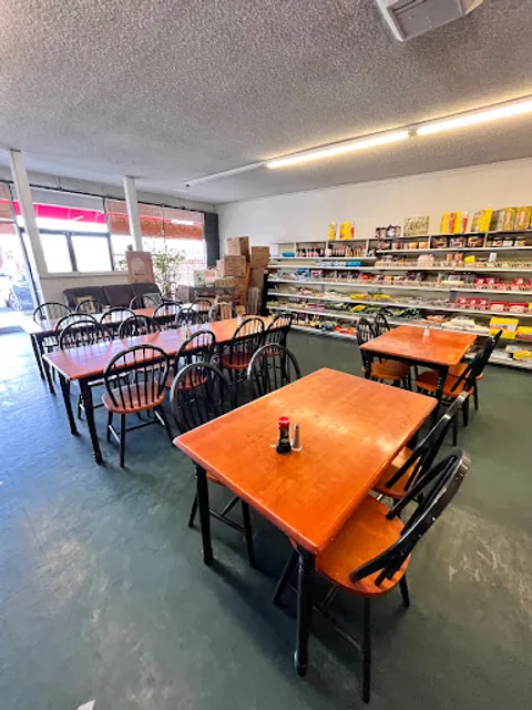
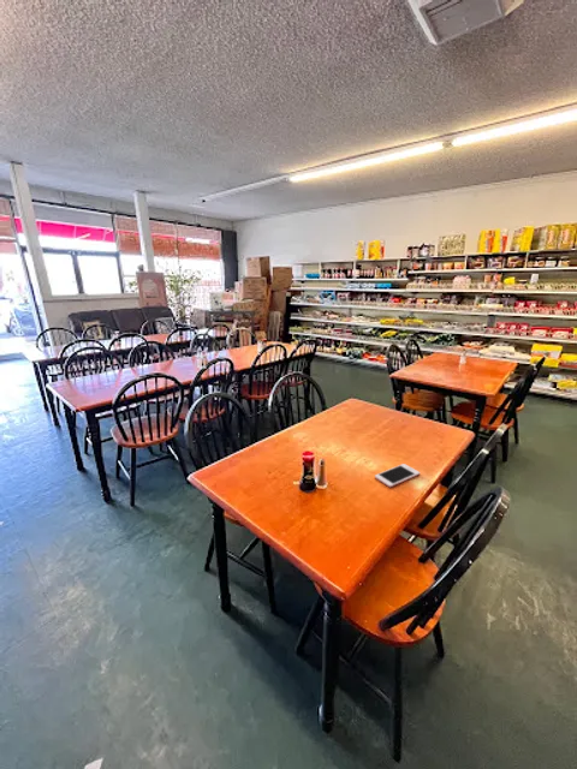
+ cell phone [374,463,421,488]
